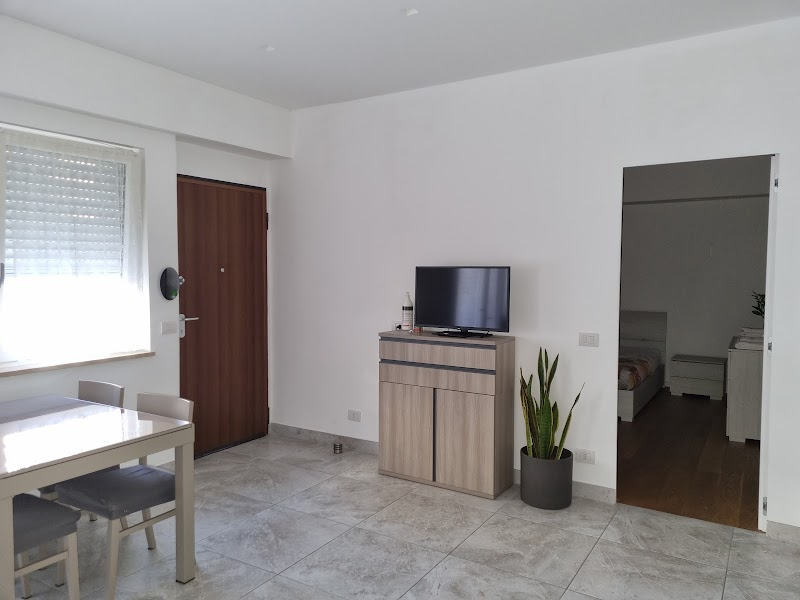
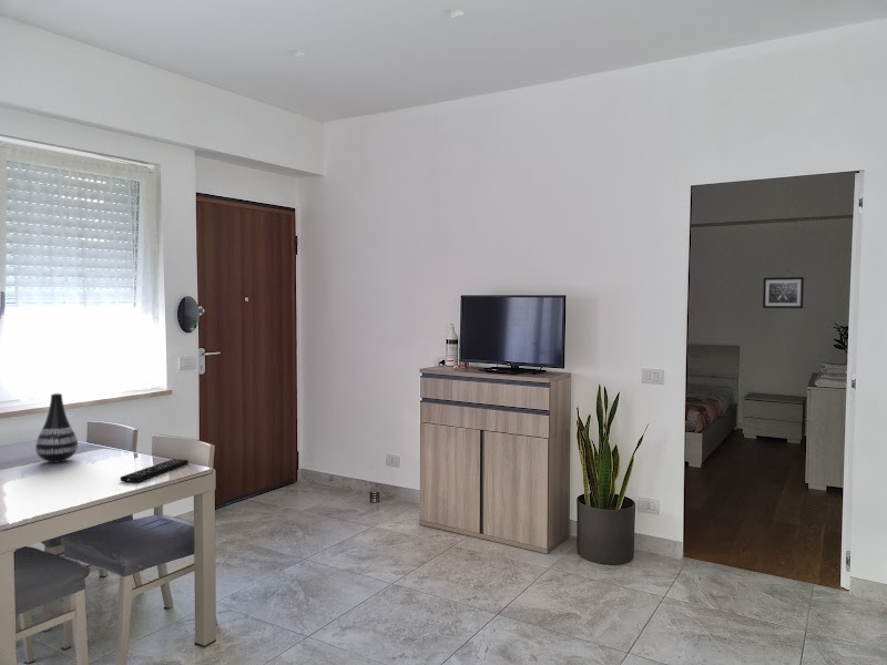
+ wall art [762,276,805,309]
+ remote control [120,458,190,483]
+ vase [34,392,79,464]
